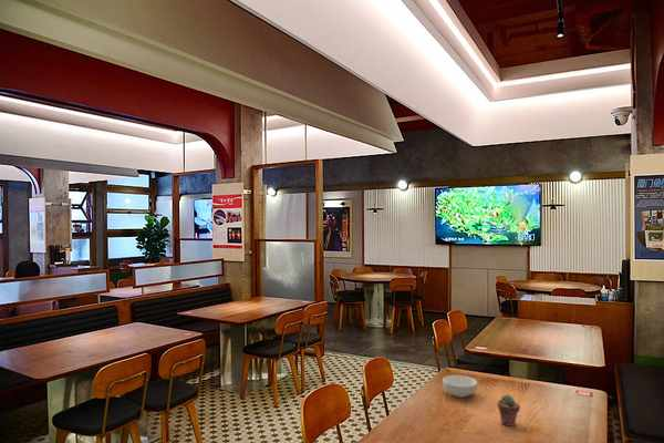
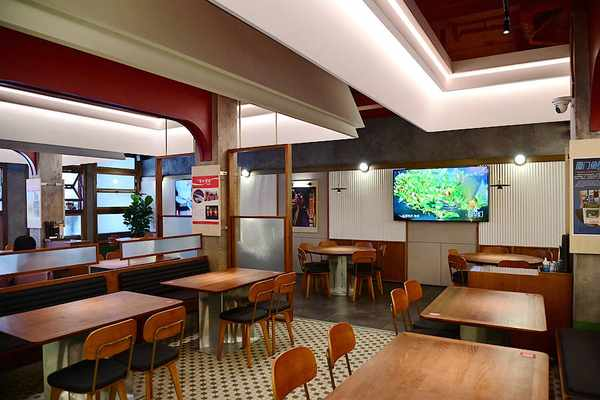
- potted succulent [497,393,521,427]
- cereal bowl [442,374,478,399]
